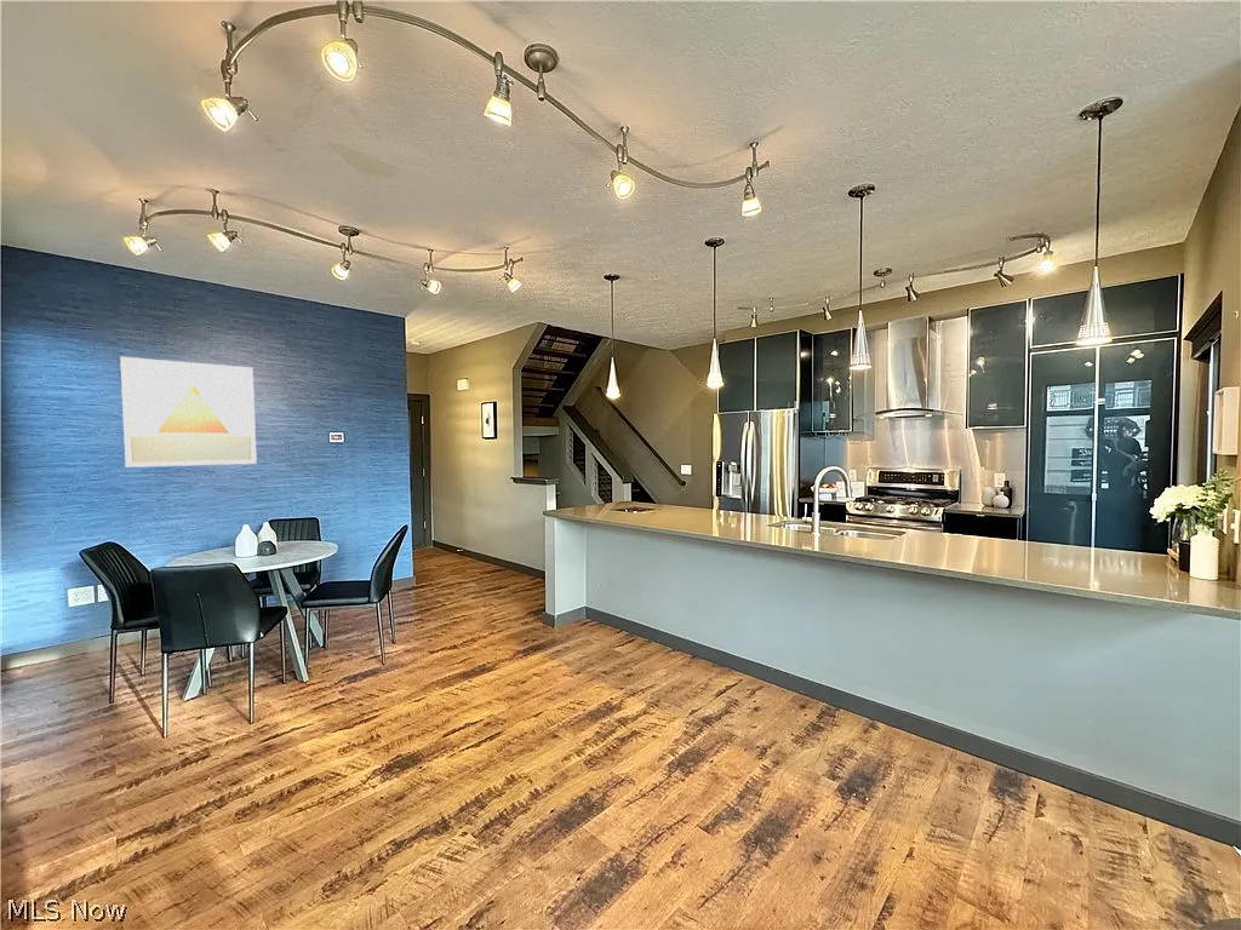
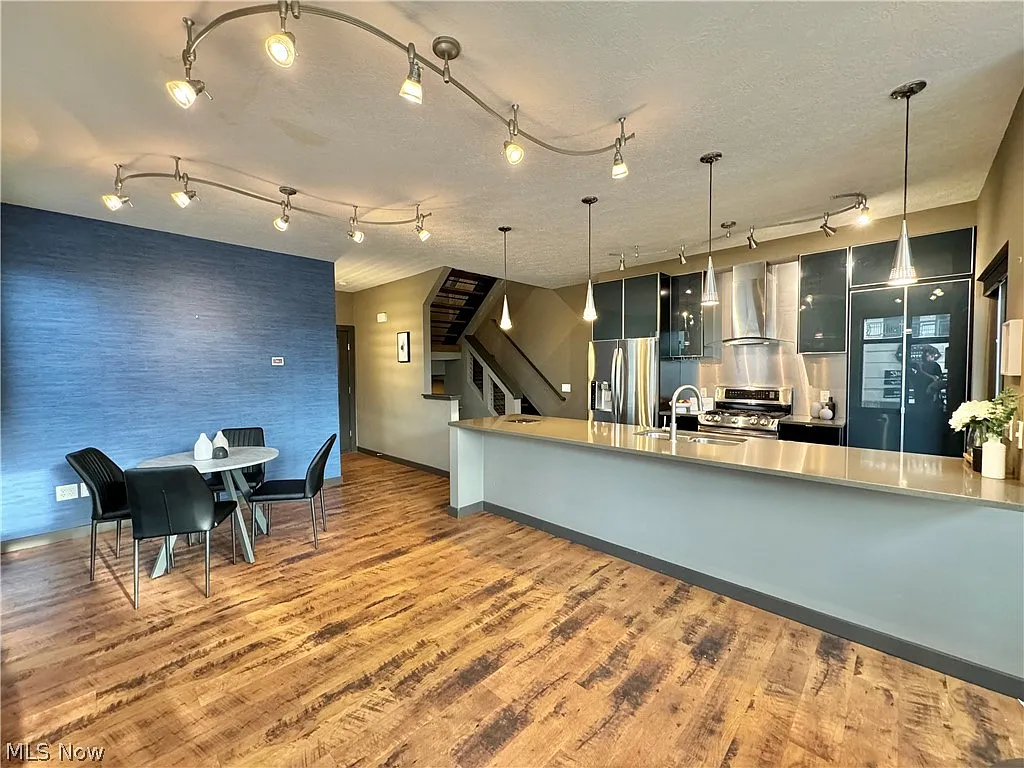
- wall art [119,356,258,469]
